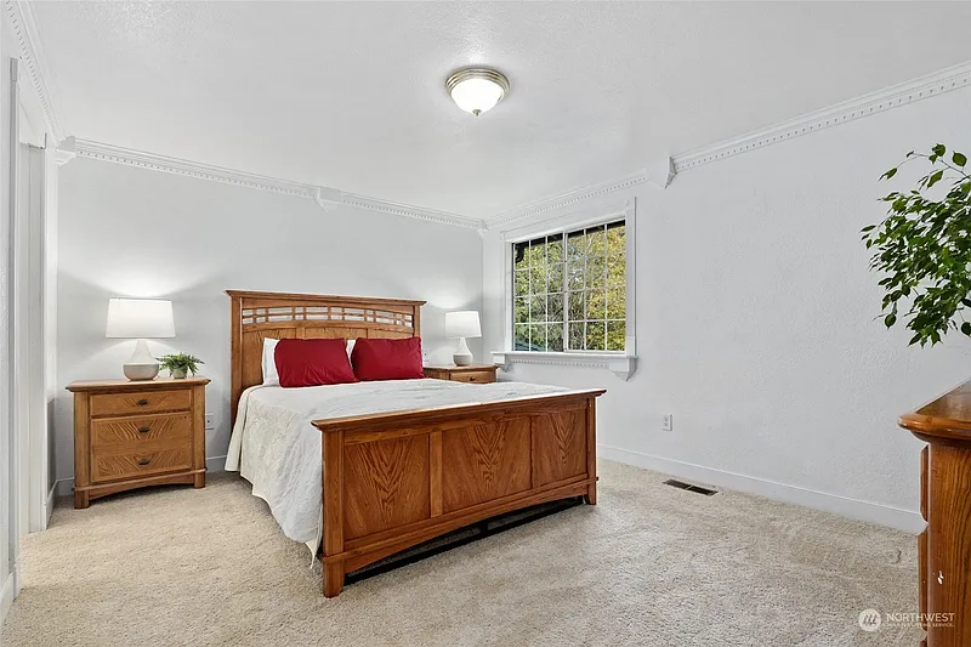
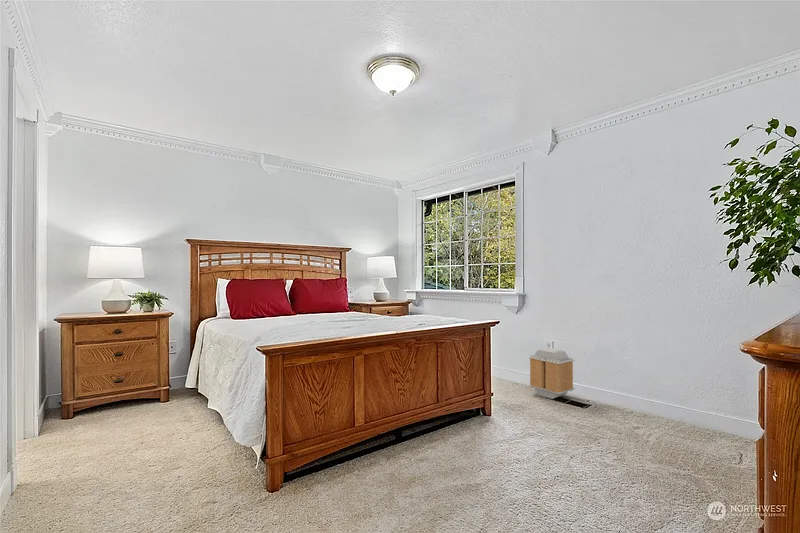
+ air purifier [527,347,576,400]
